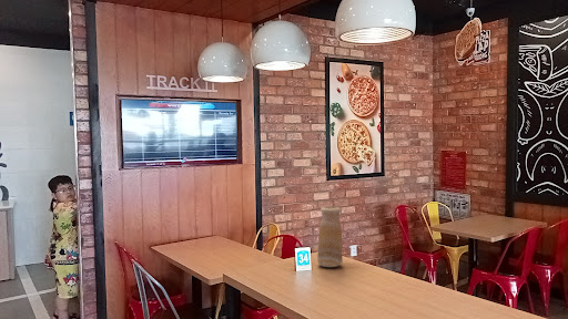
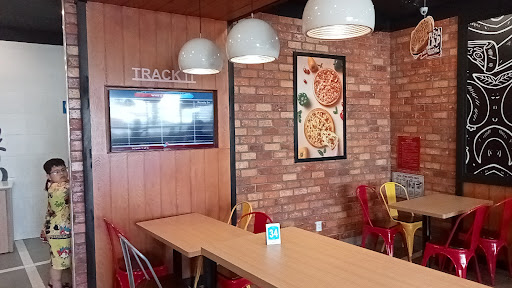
- vase [316,206,344,268]
